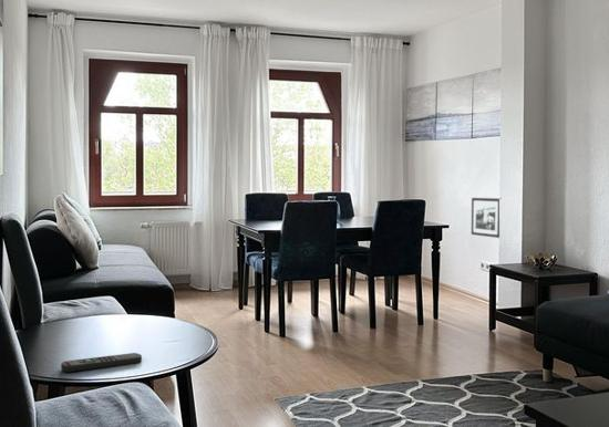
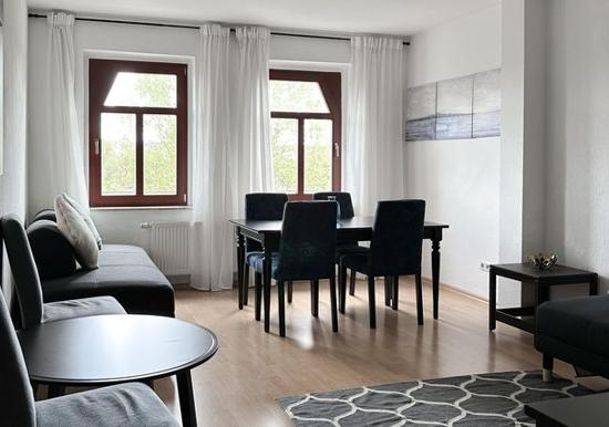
- picture frame [471,197,500,239]
- remote control [60,352,143,373]
